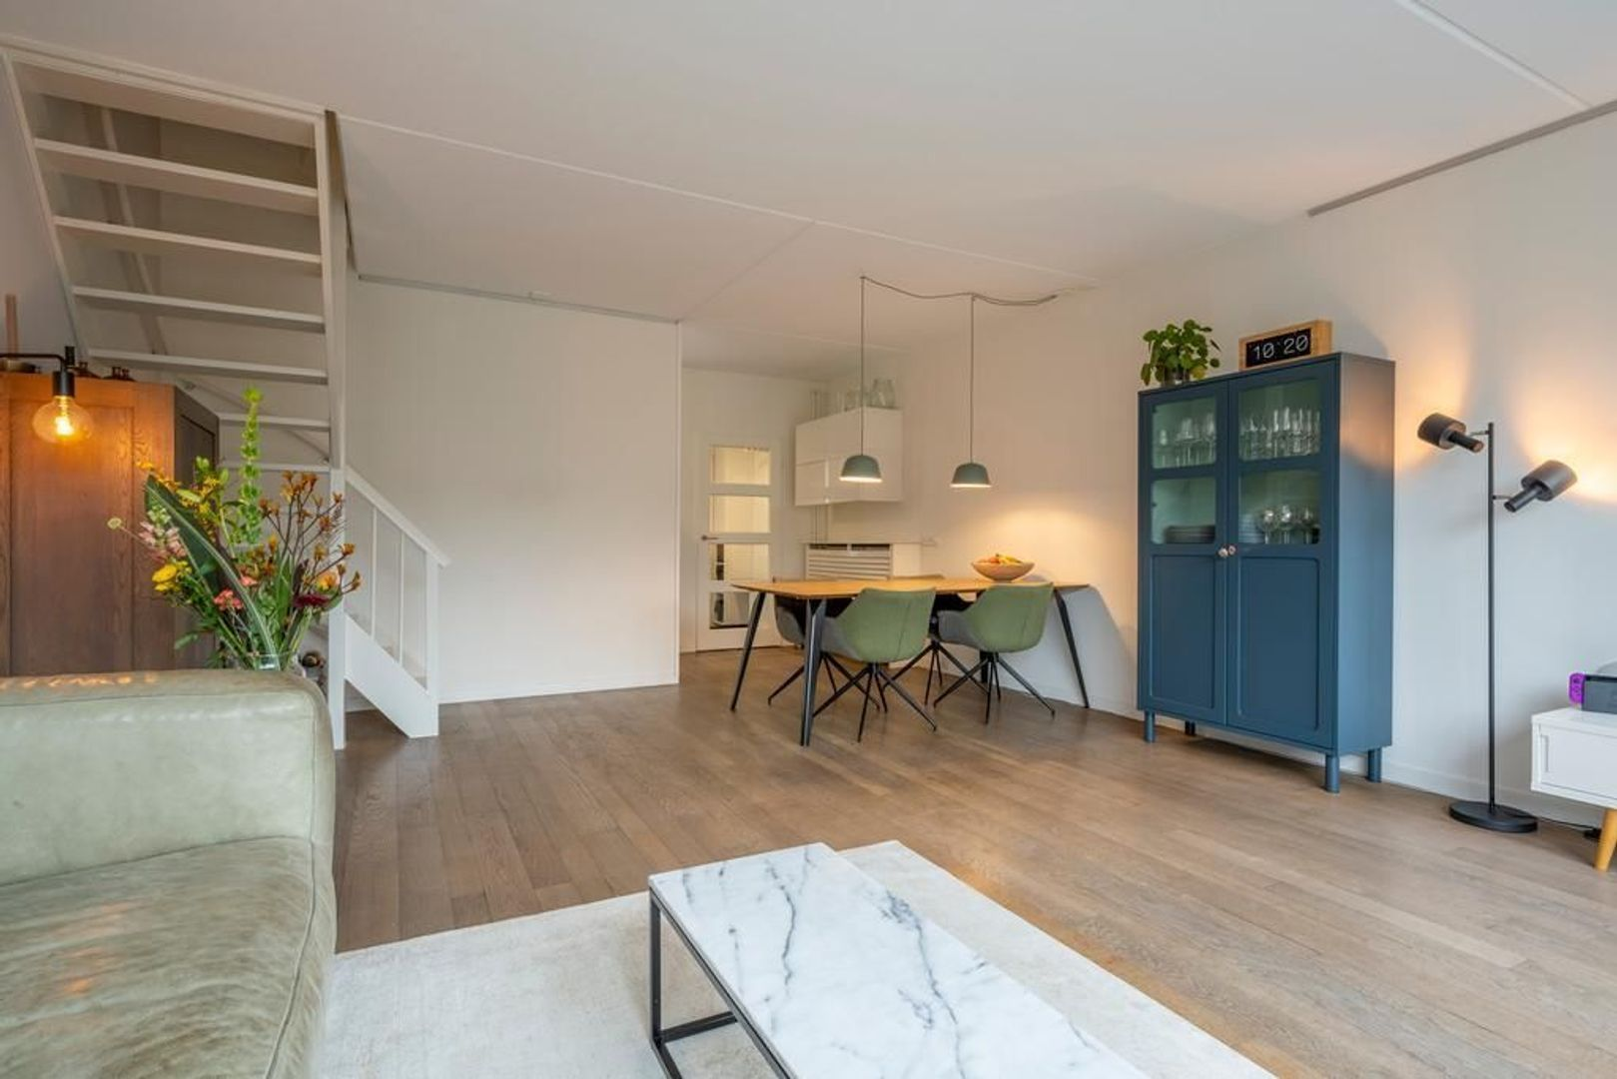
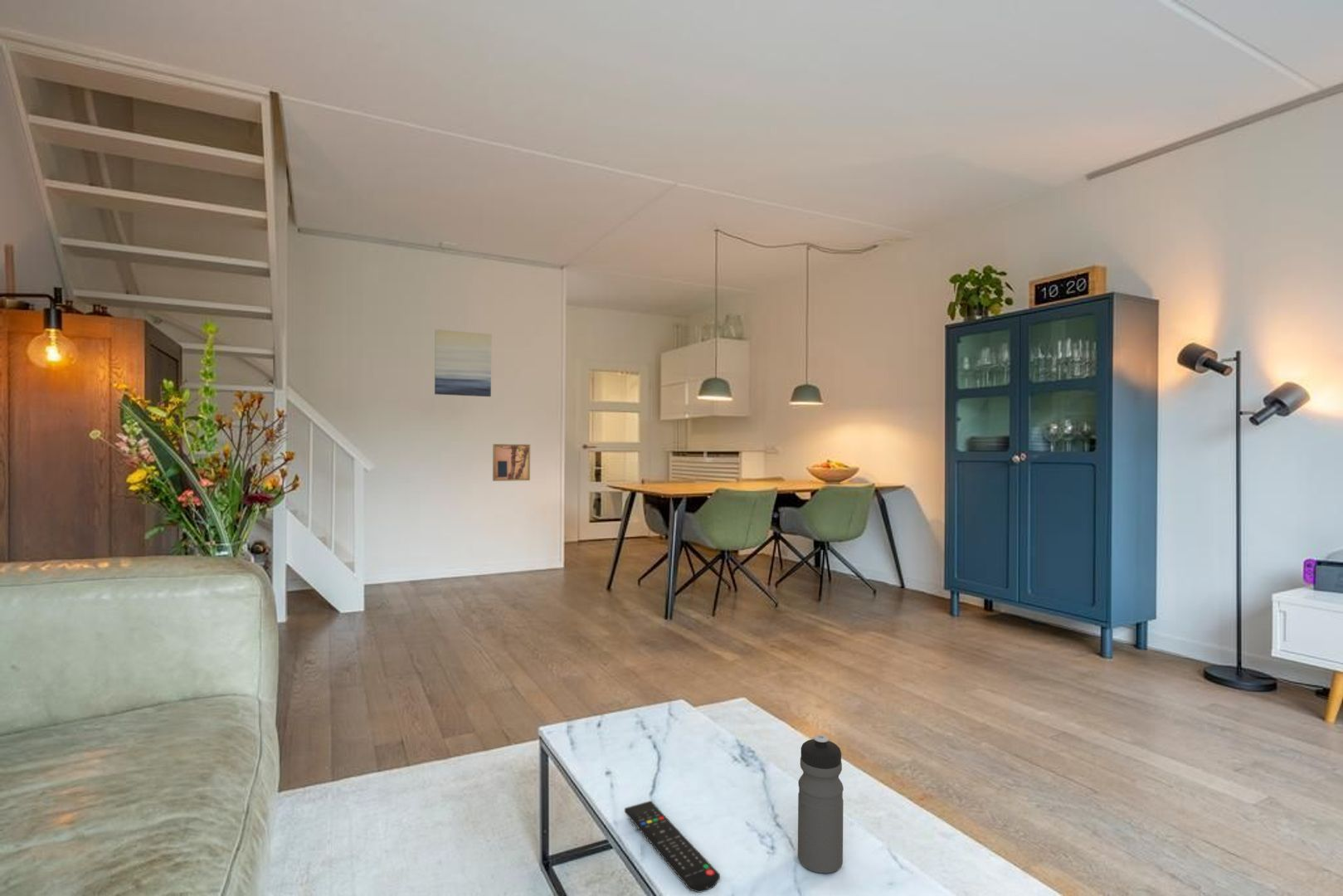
+ wall art [492,443,531,482]
+ remote control [624,800,721,894]
+ water bottle [797,734,844,874]
+ wall art [434,329,492,397]
